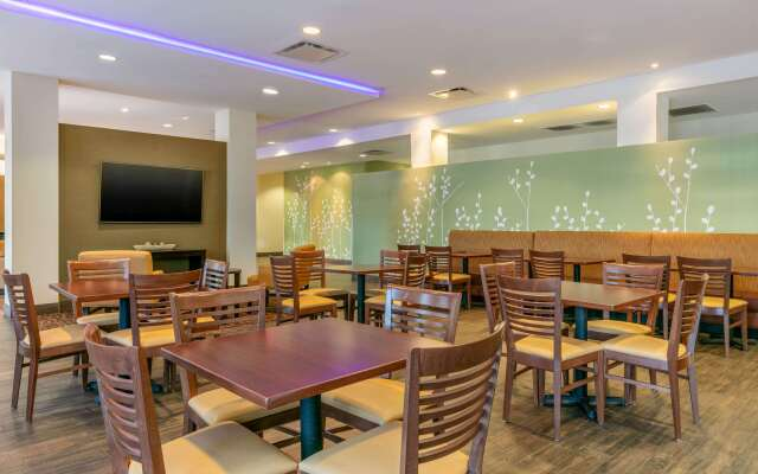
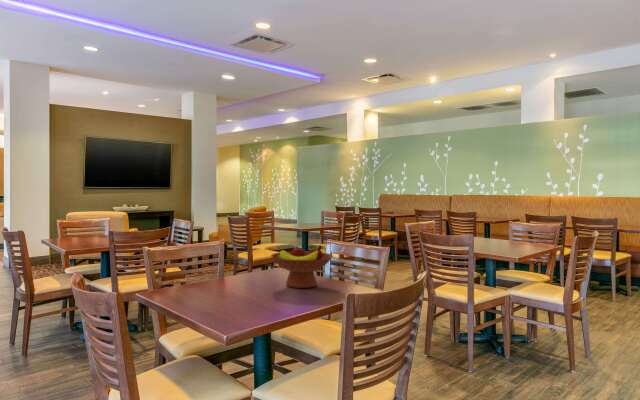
+ fruit bowl [270,244,334,289]
